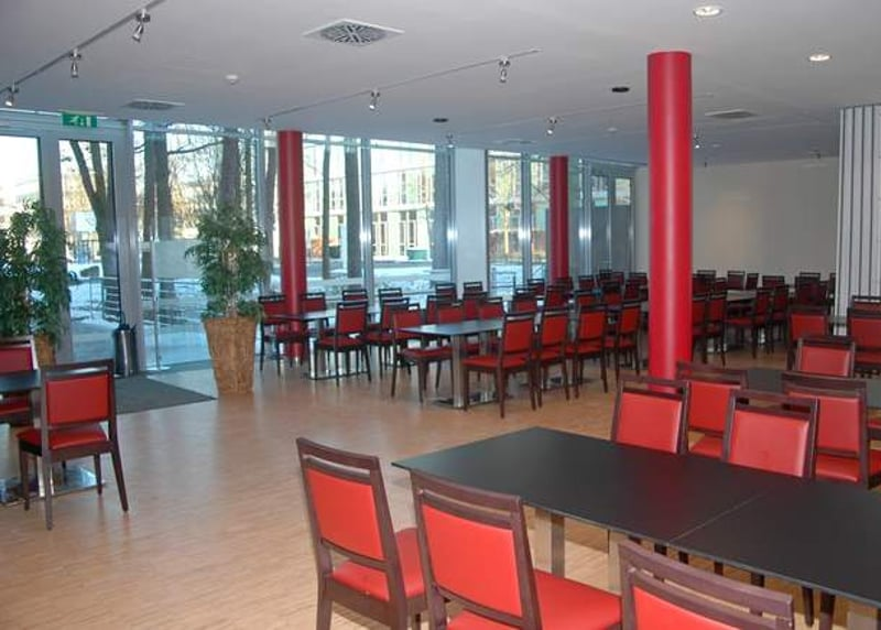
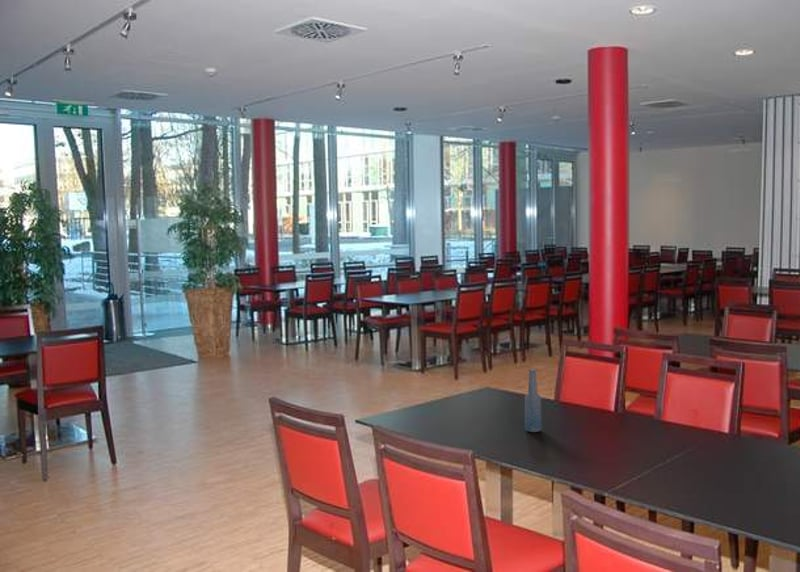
+ bottle [524,368,543,433]
